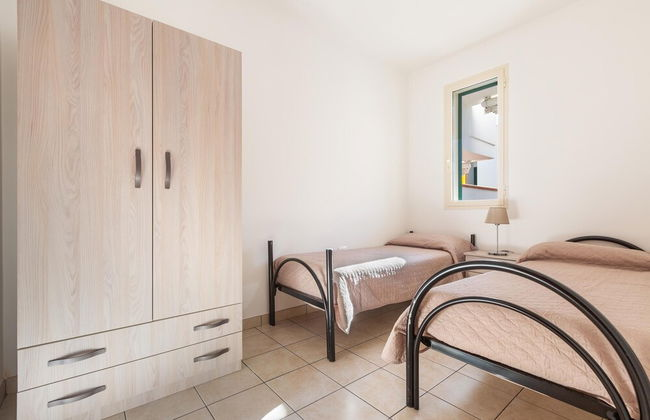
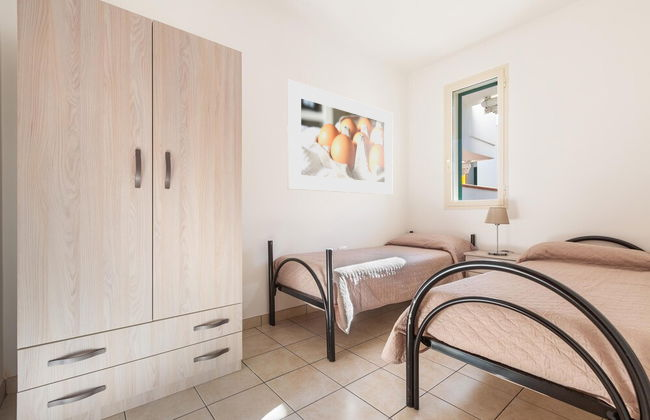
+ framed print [286,79,394,196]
